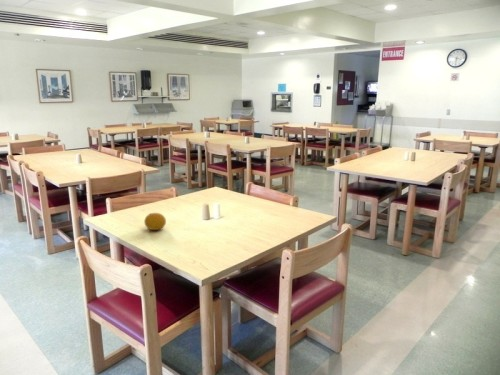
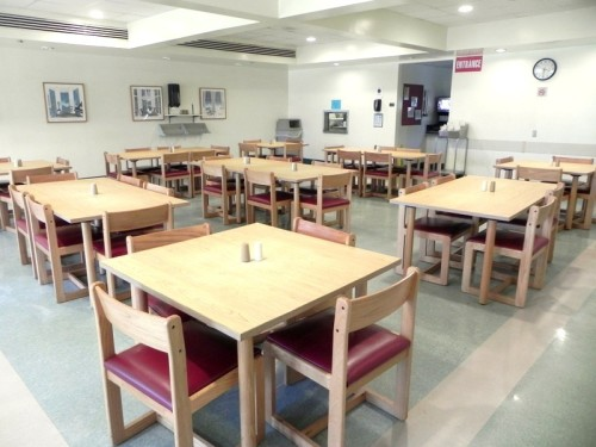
- fruit [143,212,167,231]
